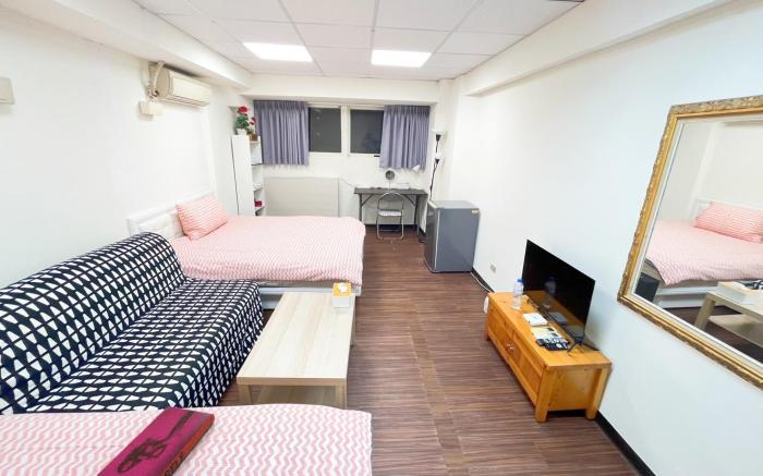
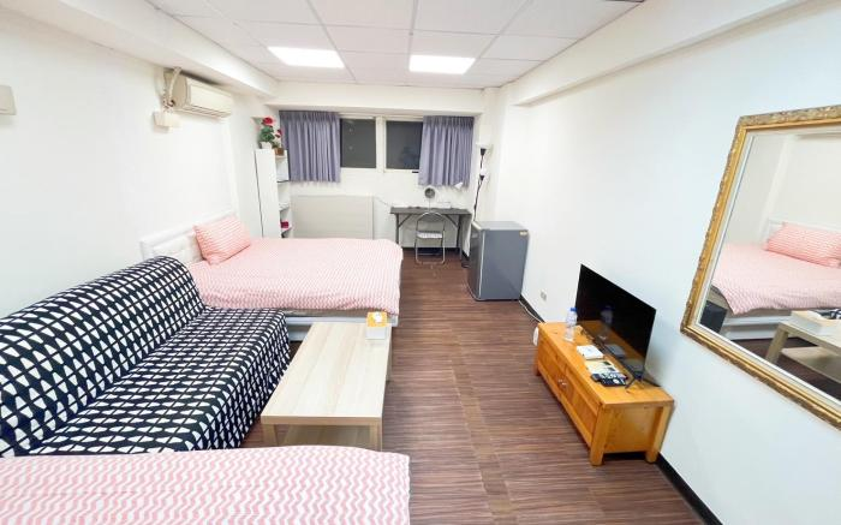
- hardback book [96,405,216,476]
